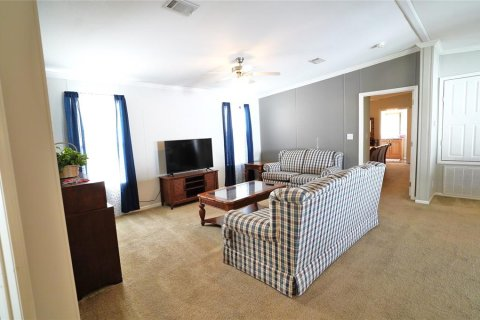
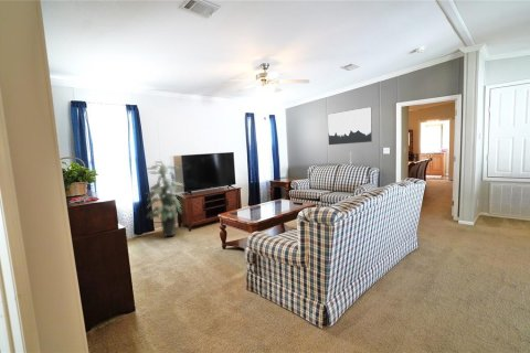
+ wall art [327,106,373,146]
+ indoor plant [144,160,186,238]
